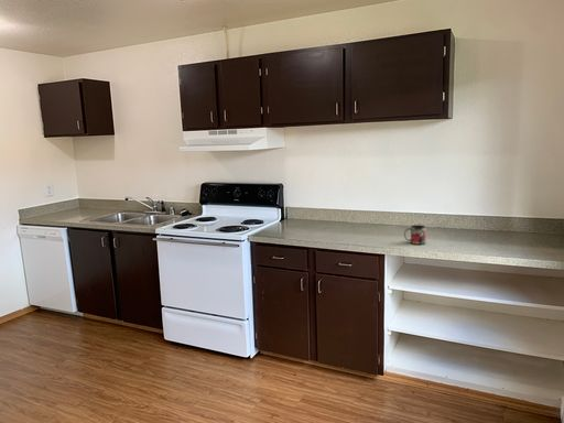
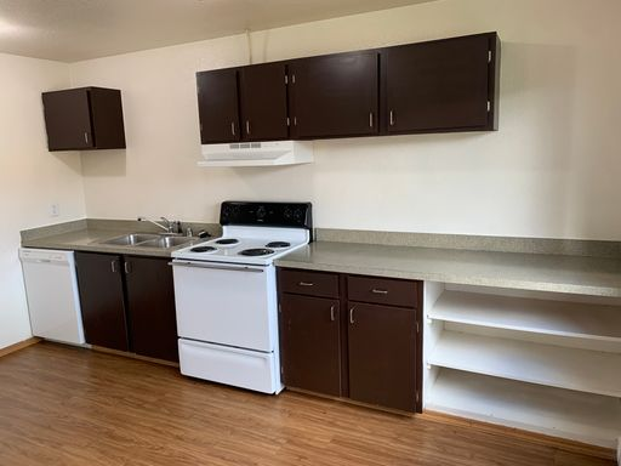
- mug [403,224,426,246]
